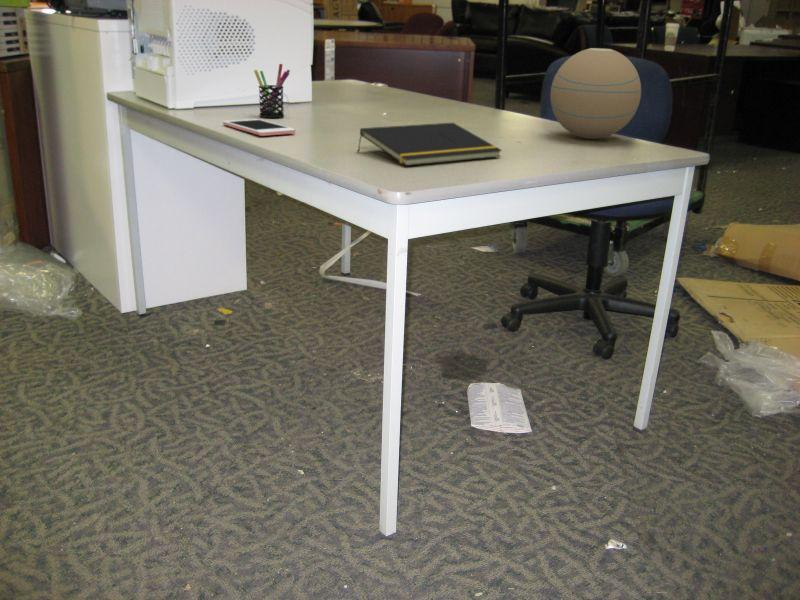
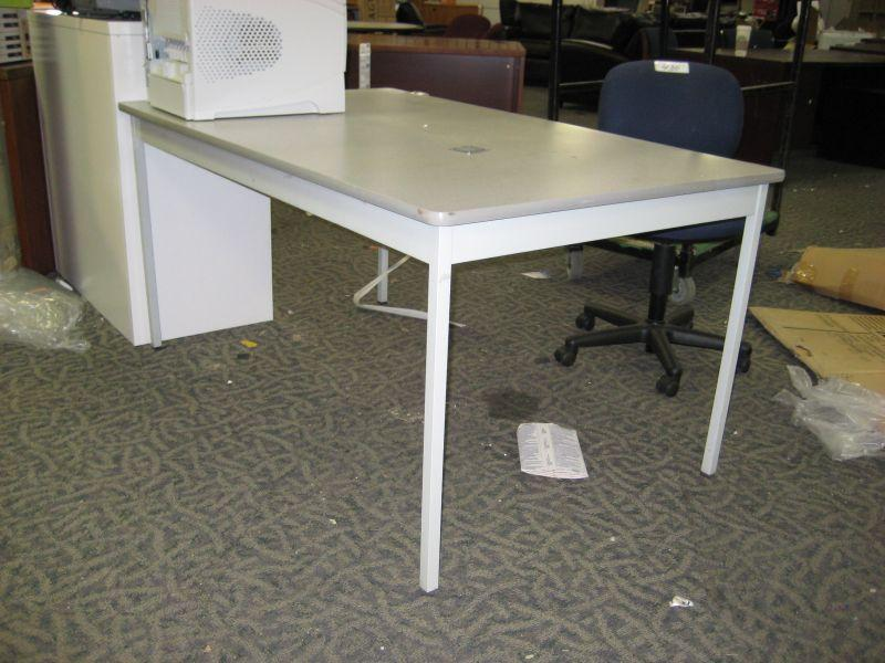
- pen holder [253,63,291,119]
- cell phone [222,118,296,137]
- notepad [356,122,503,167]
- decorative orb [549,47,642,140]
